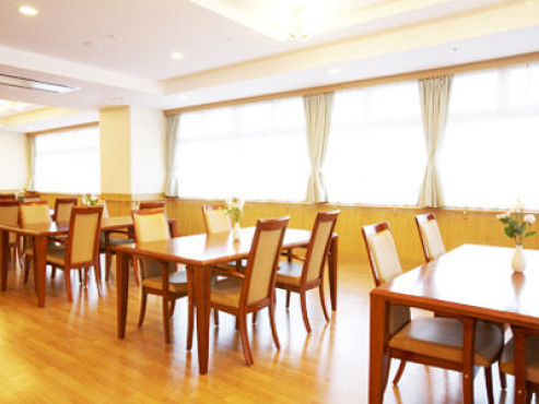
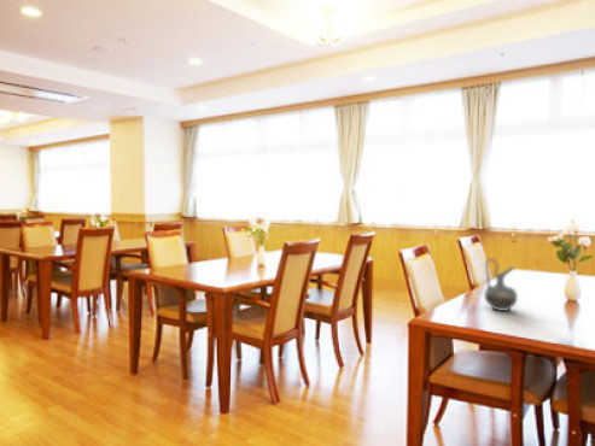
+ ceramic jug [483,258,519,312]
